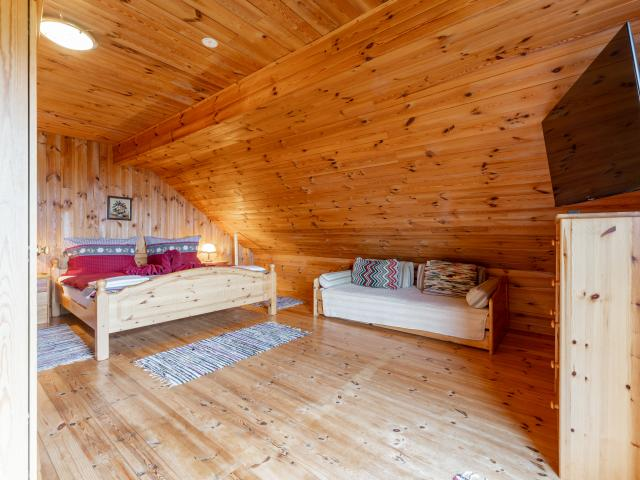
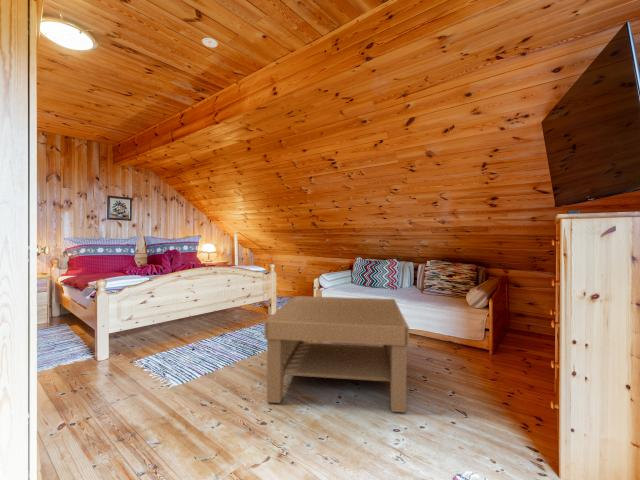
+ coffee table [264,295,410,414]
